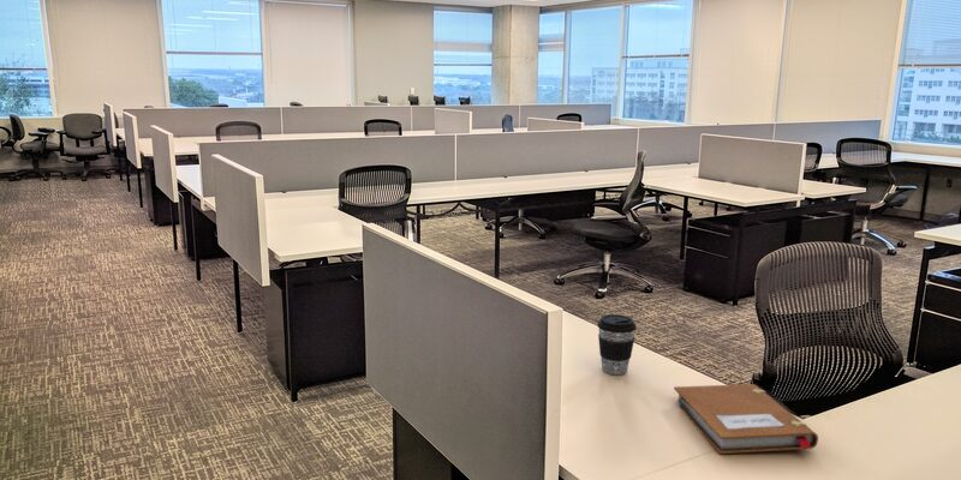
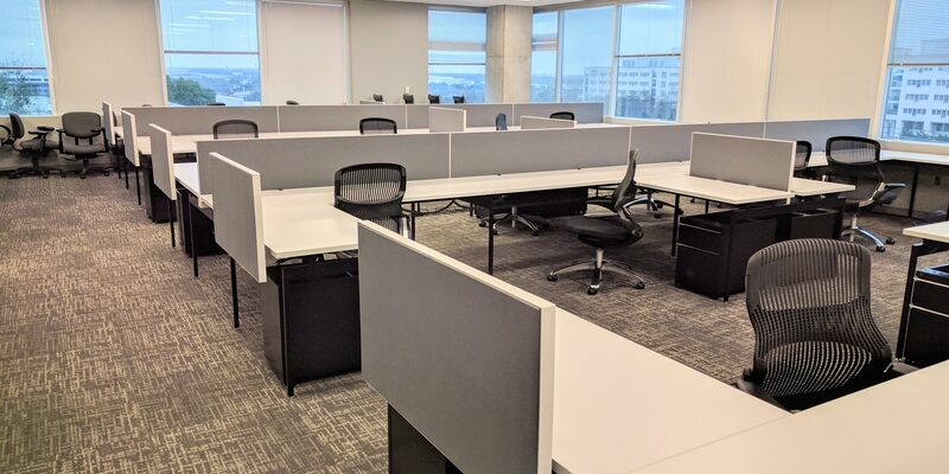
- coffee cup [596,313,638,376]
- notebook [673,383,819,455]
